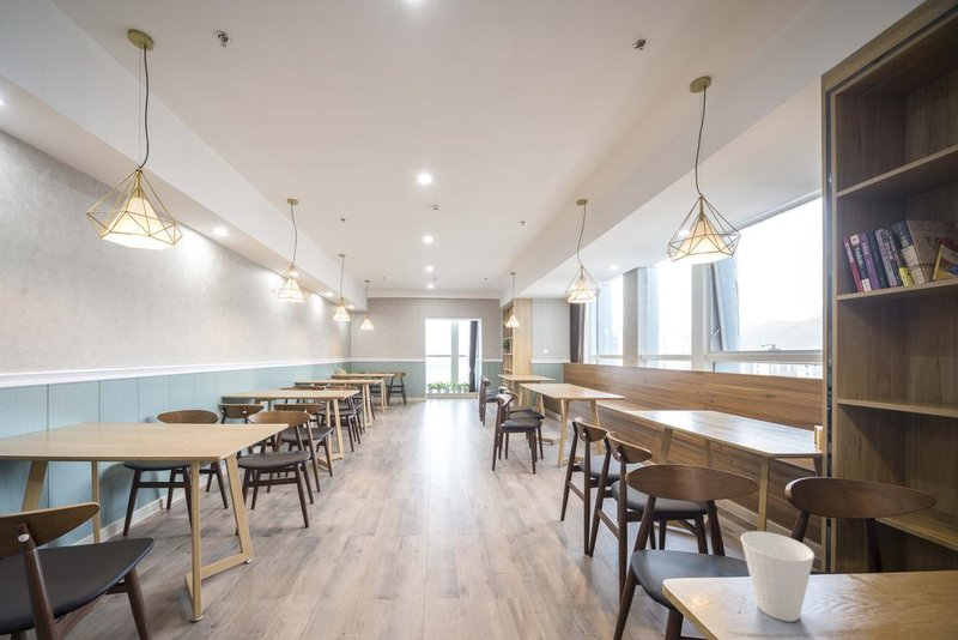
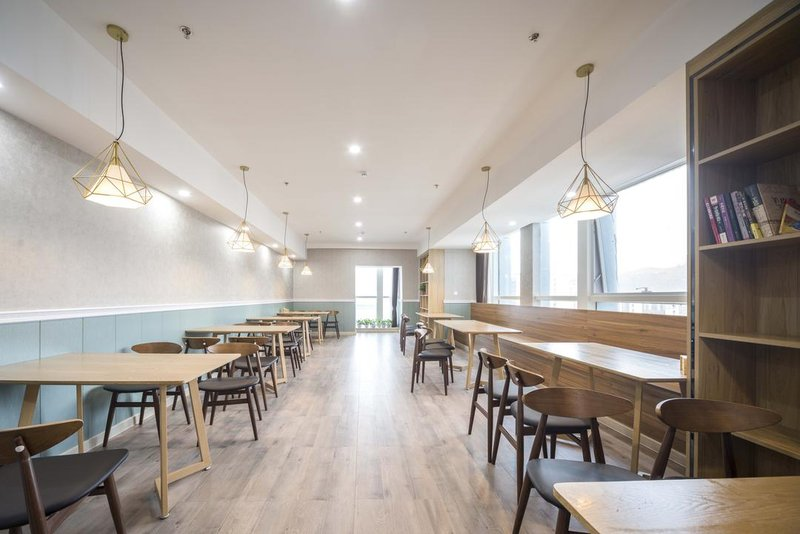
- cup [740,530,815,623]
